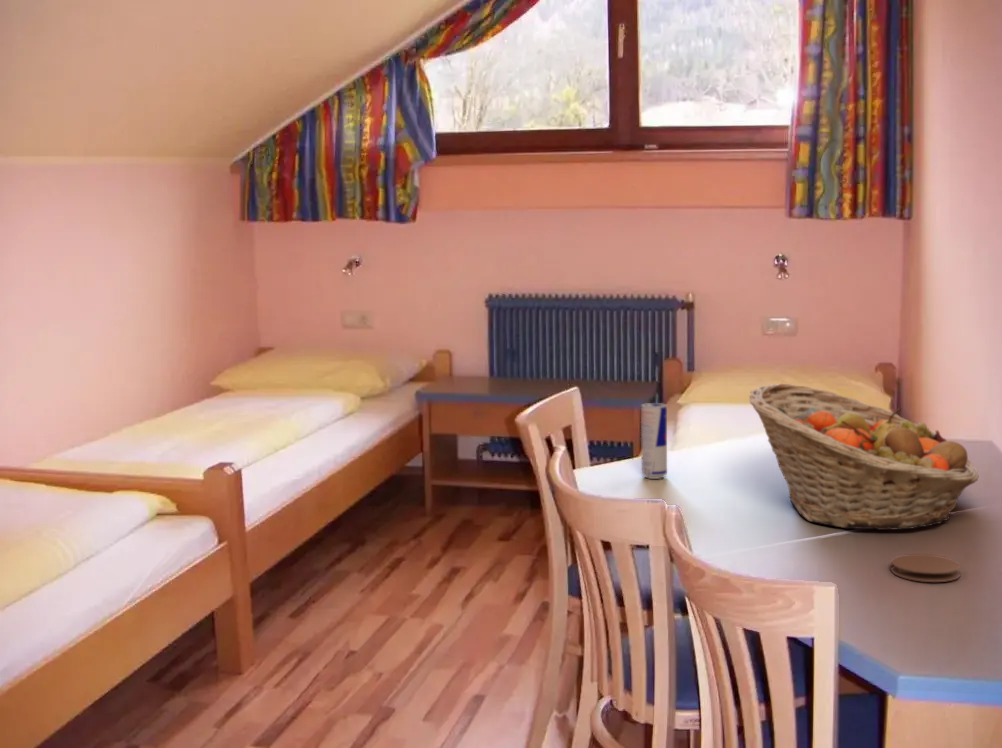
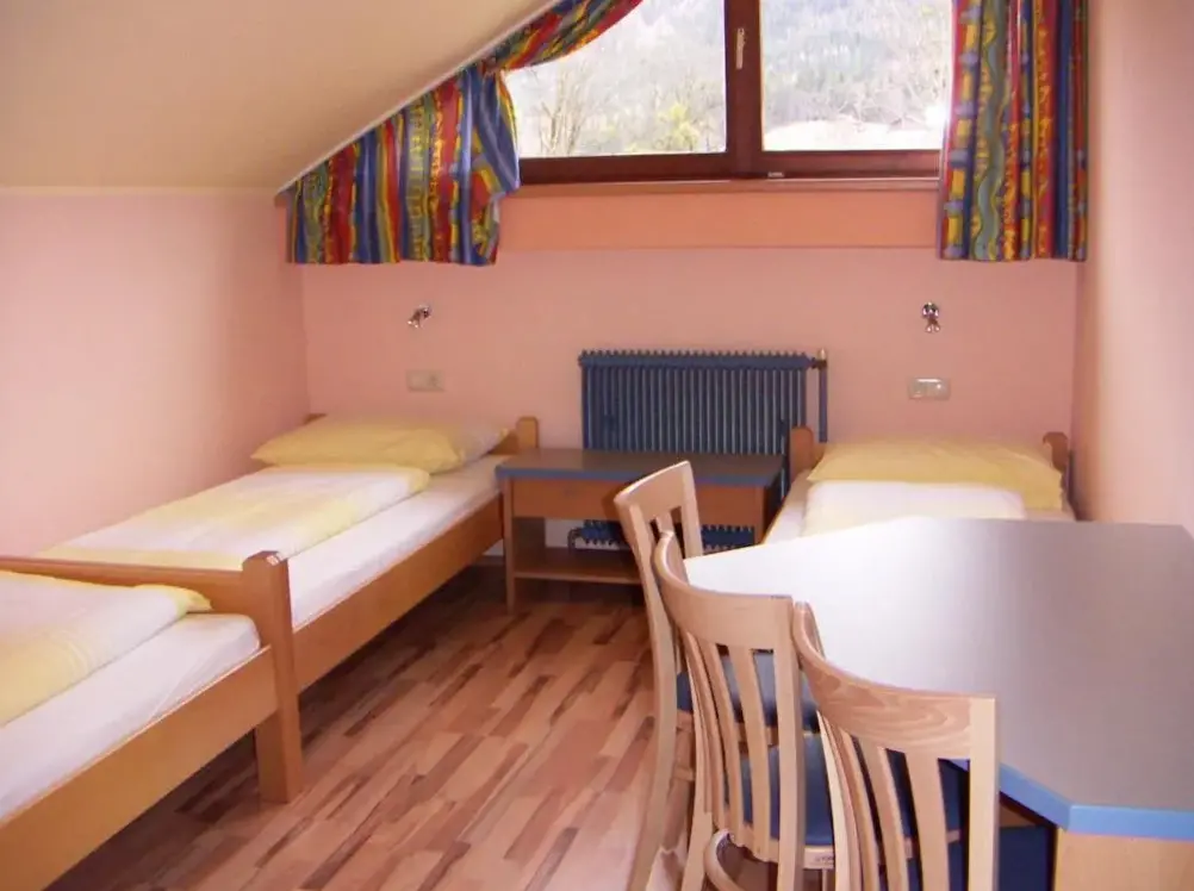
- beverage can [640,402,668,480]
- coaster [890,553,962,583]
- fruit basket [748,382,980,531]
